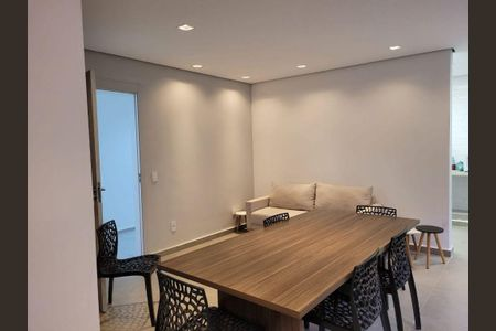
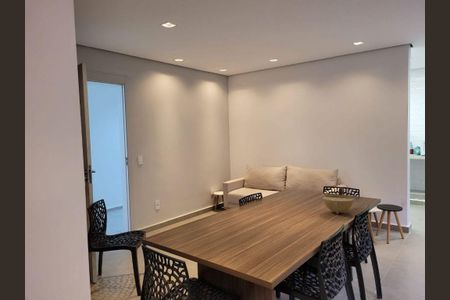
+ bowl [322,187,355,215]
